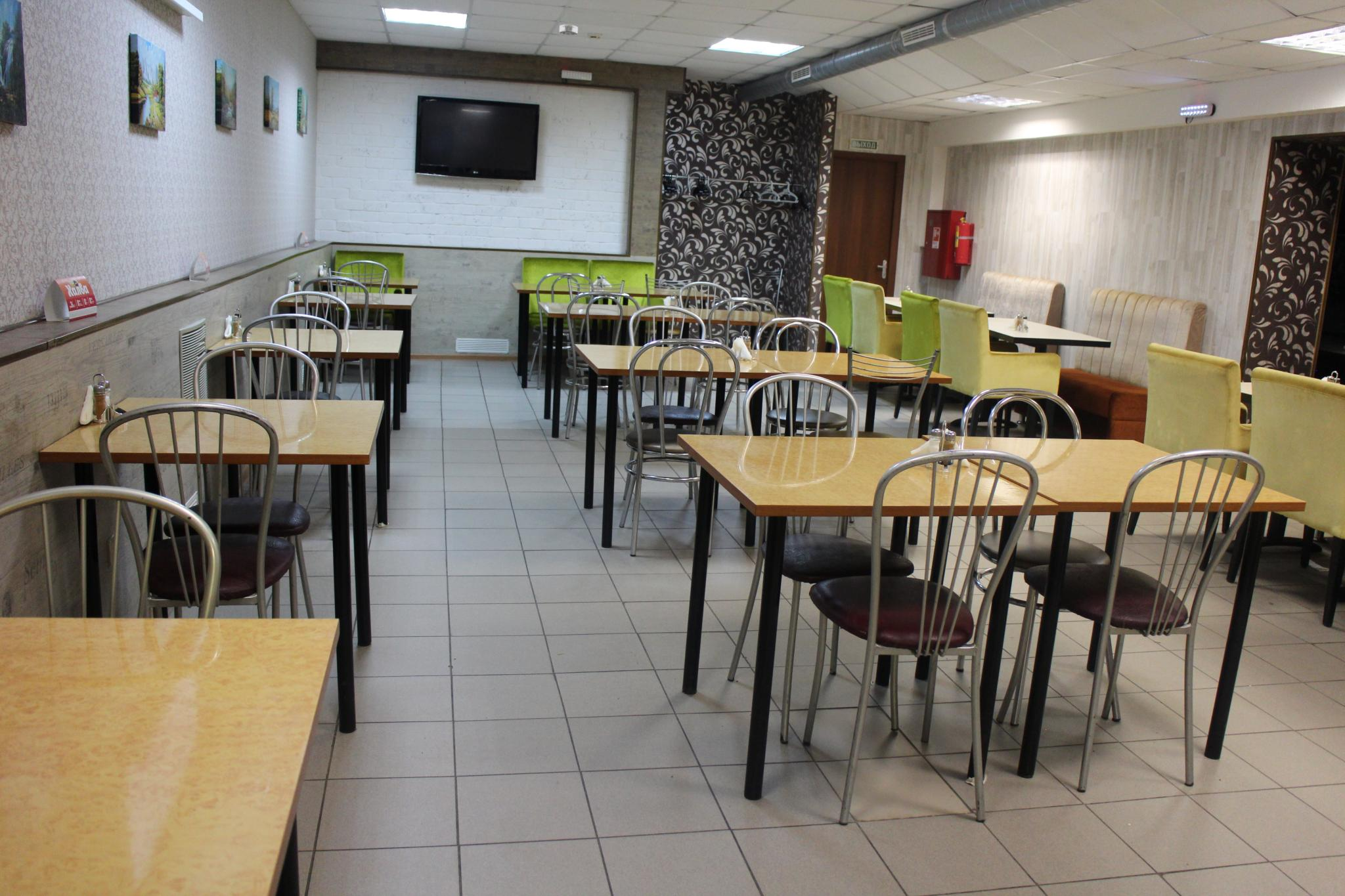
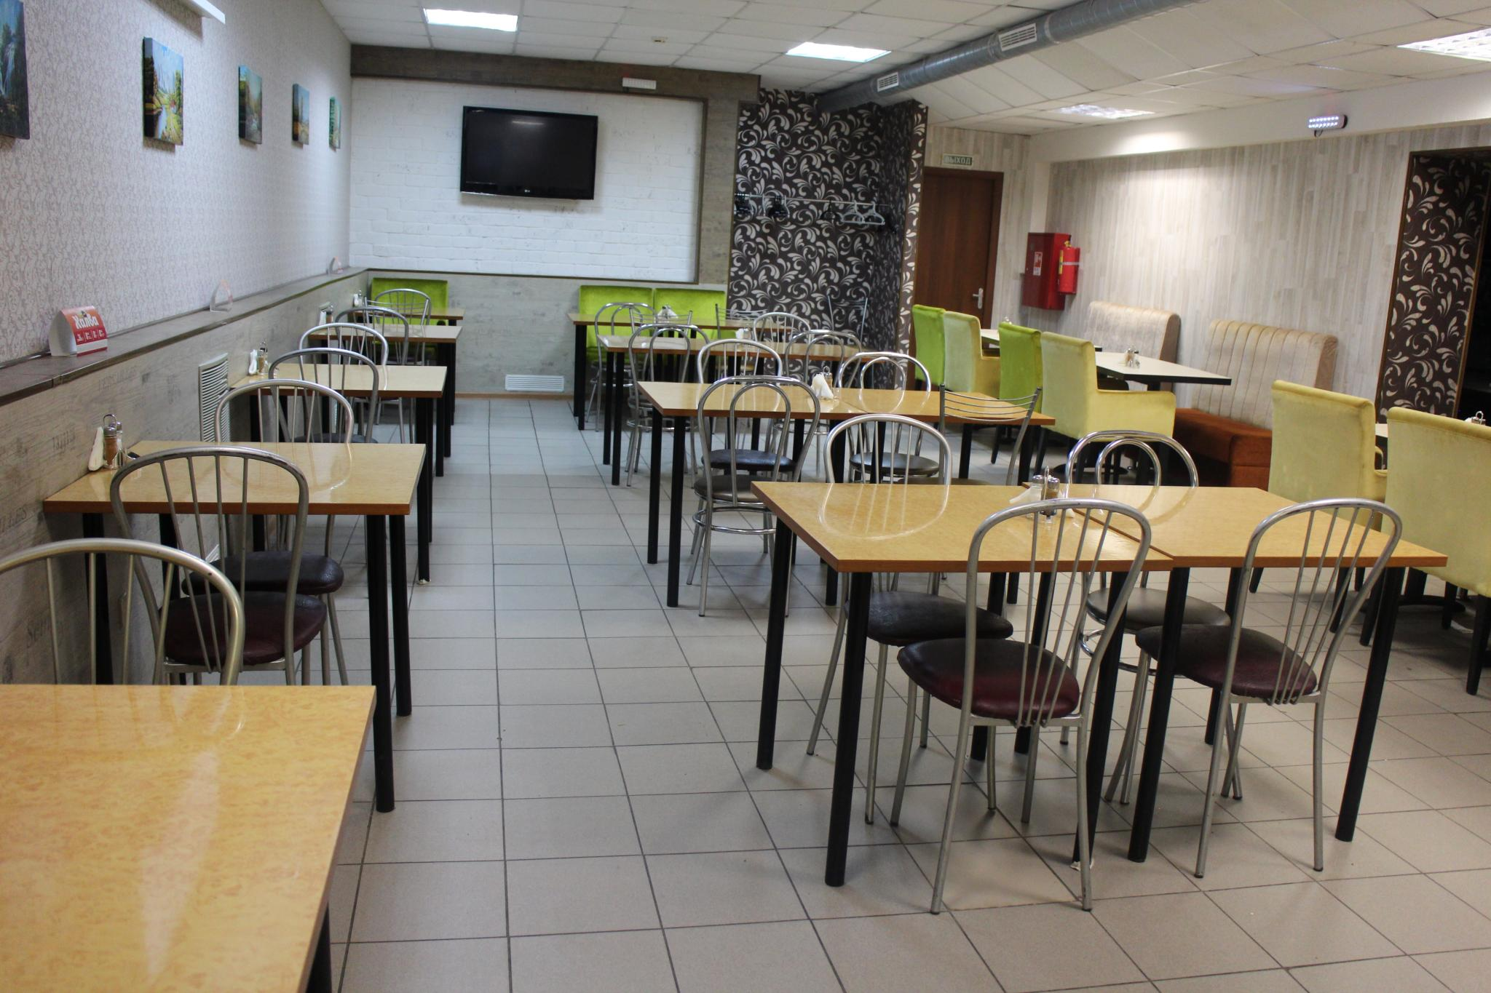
- smoke detector [559,24,579,35]
